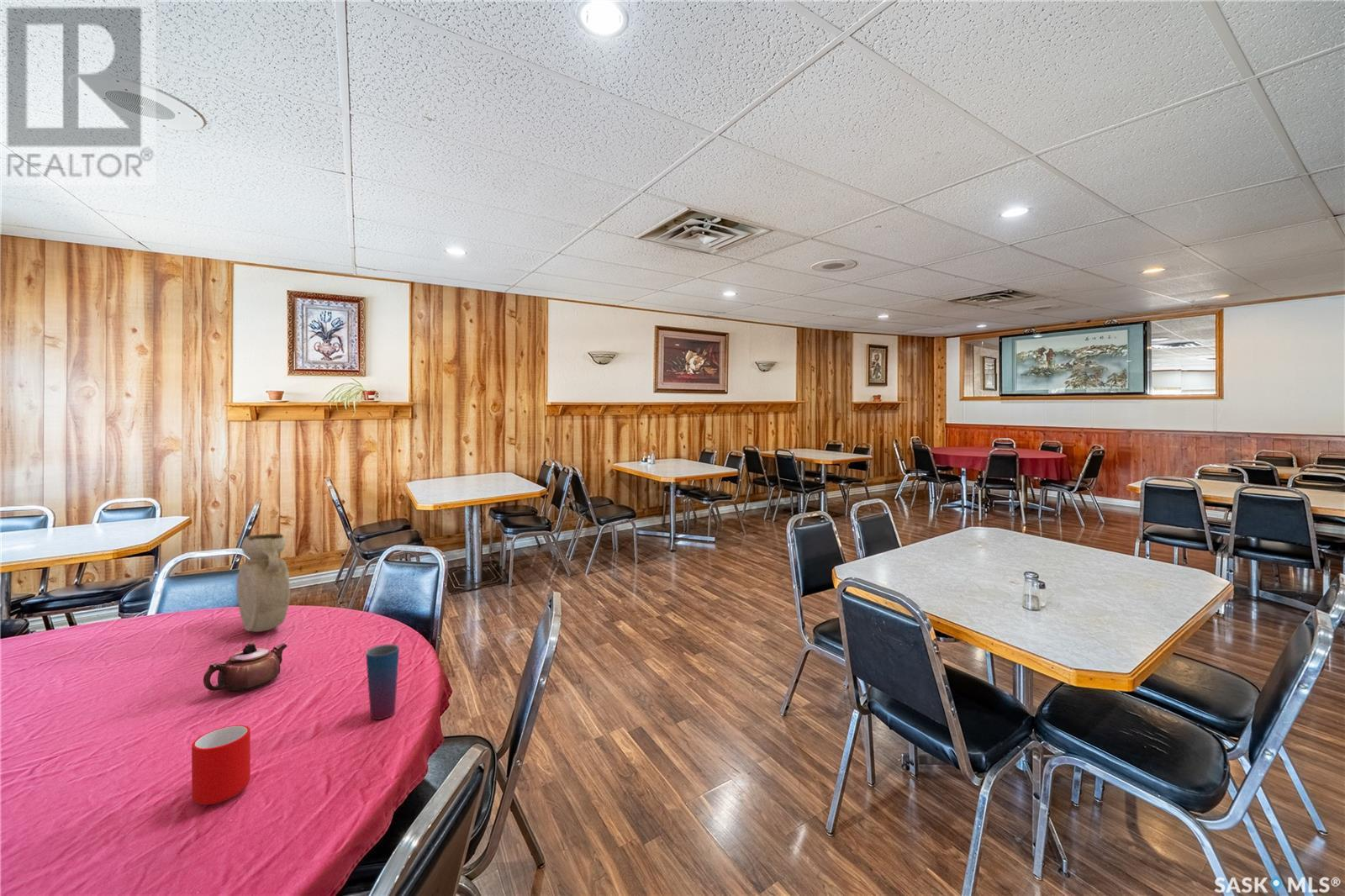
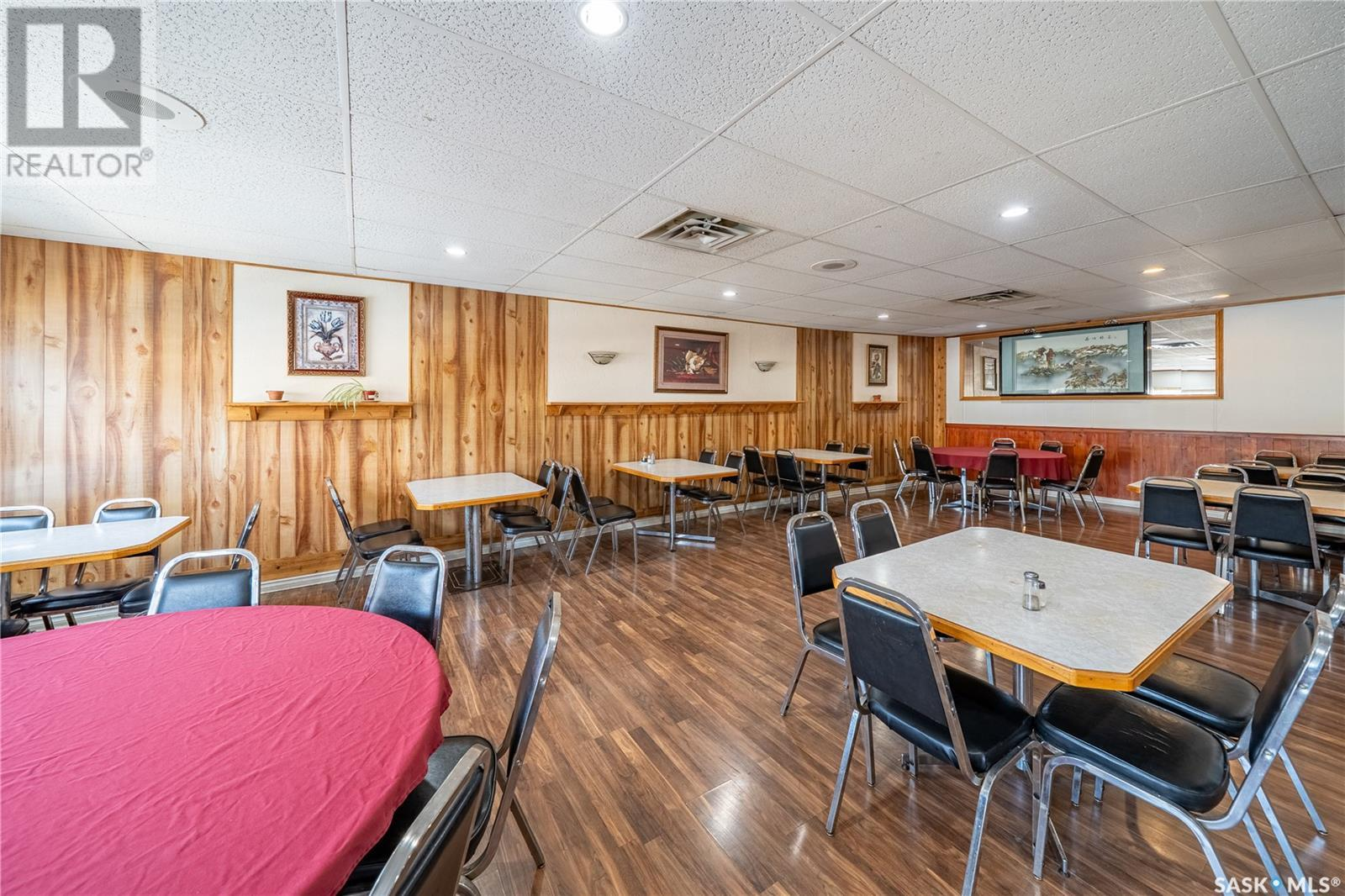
- cup [365,643,400,720]
- vase [235,533,291,633]
- cup [191,725,251,806]
- teapot [203,641,287,693]
